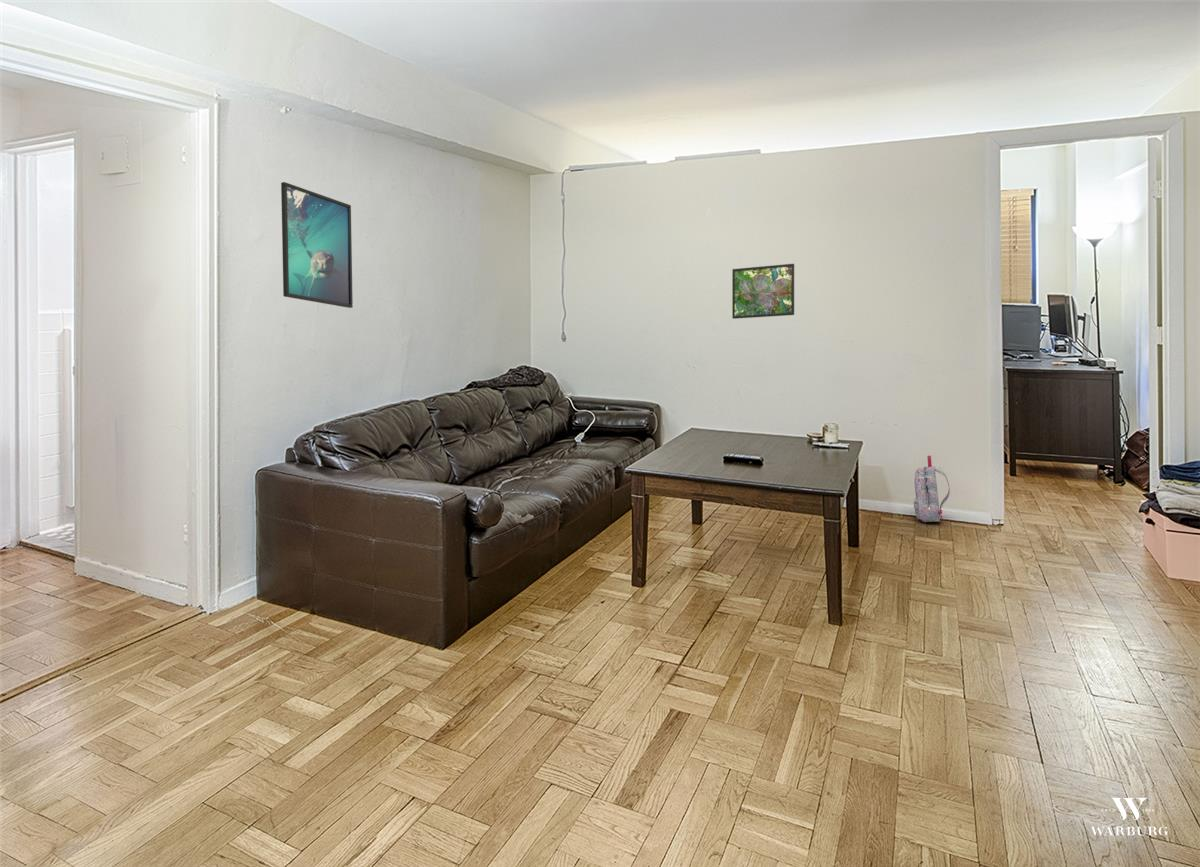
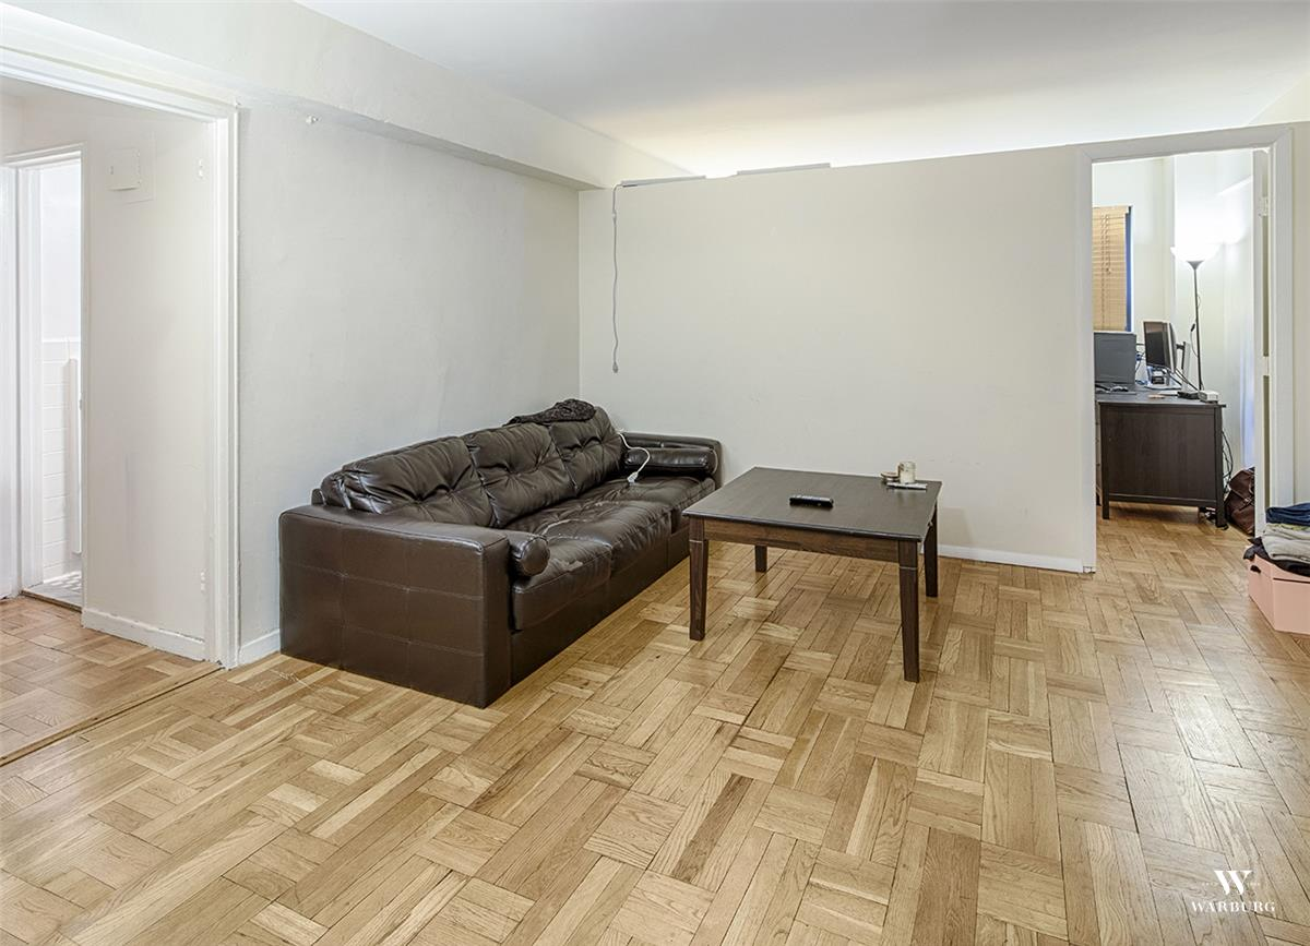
- backpack [913,454,951,523]
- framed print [731,263,795,320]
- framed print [280,181,354,309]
